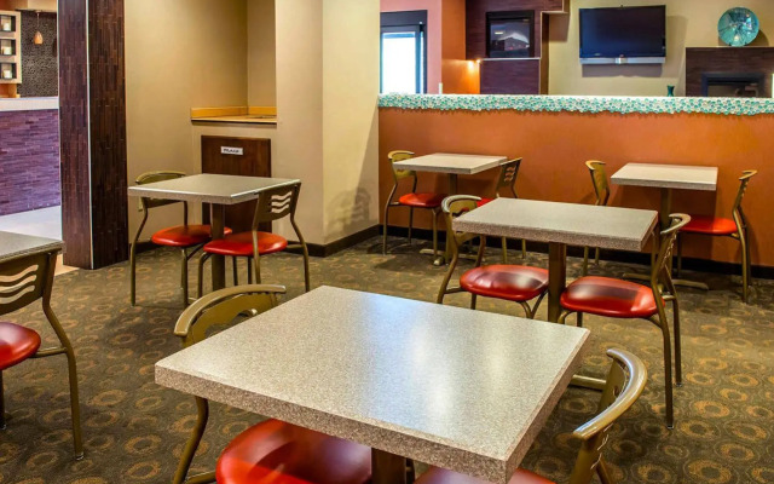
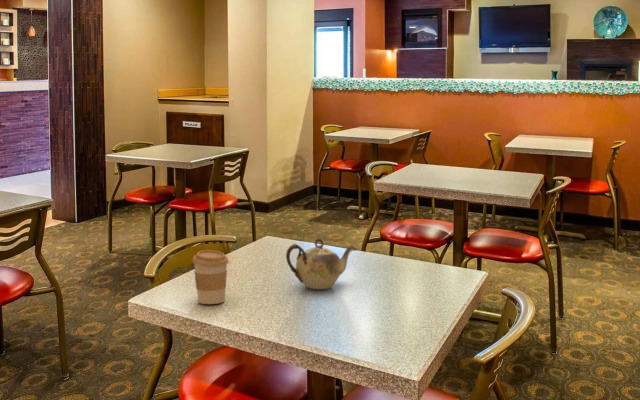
+ coffee cup [192,249,230,305]
+ teapot [285,238,358,290]
